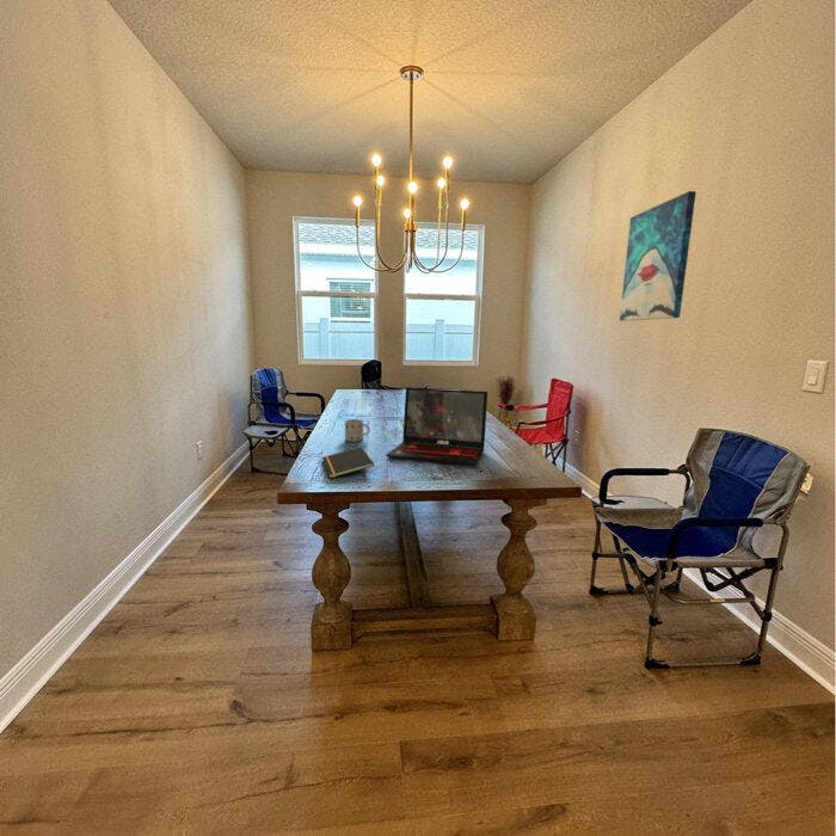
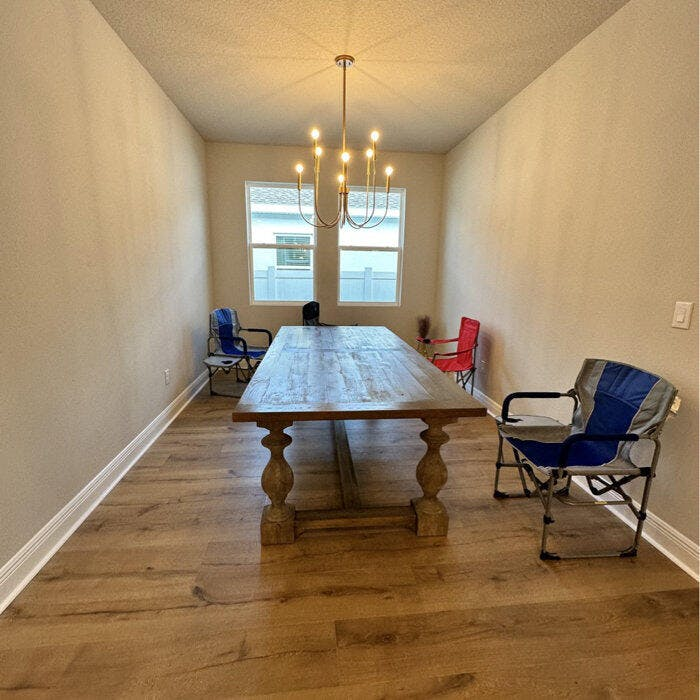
- notepad [321,445,375,479]
- laptop [385,387,488,467]
- mug [344,418,371,443]
- wall art [619,190,697,322]
